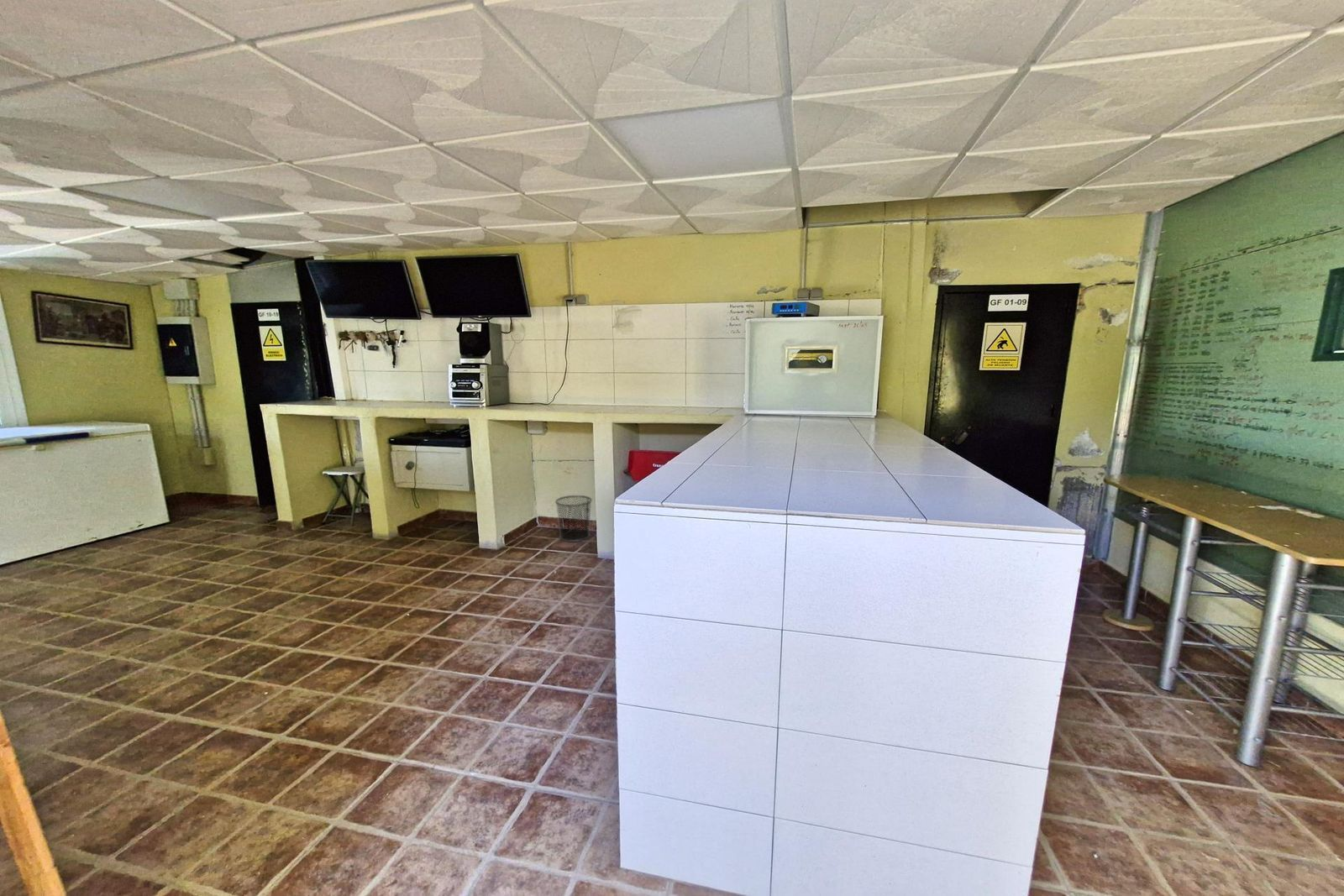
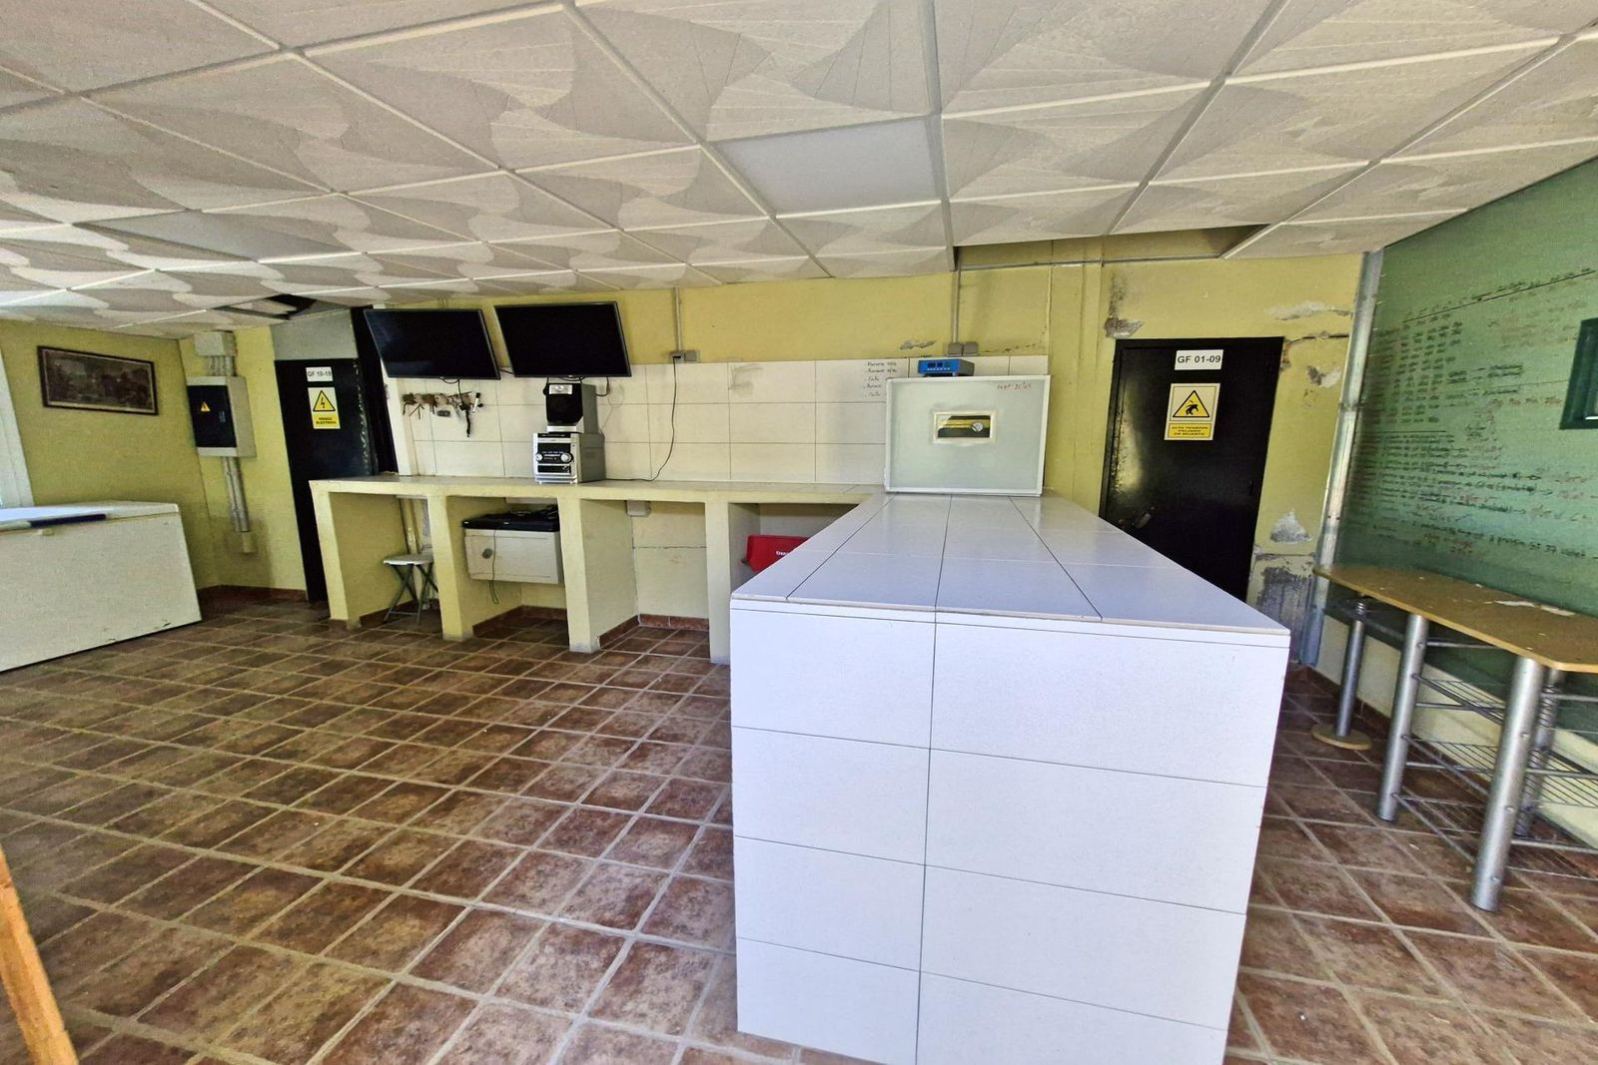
- waste bin [554,495,593,542]
